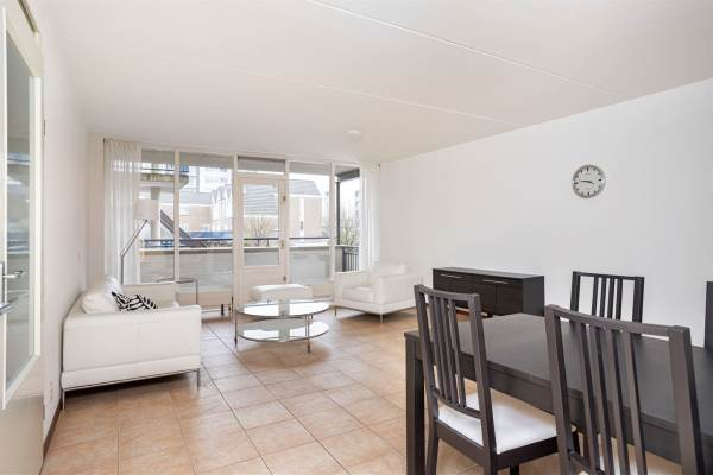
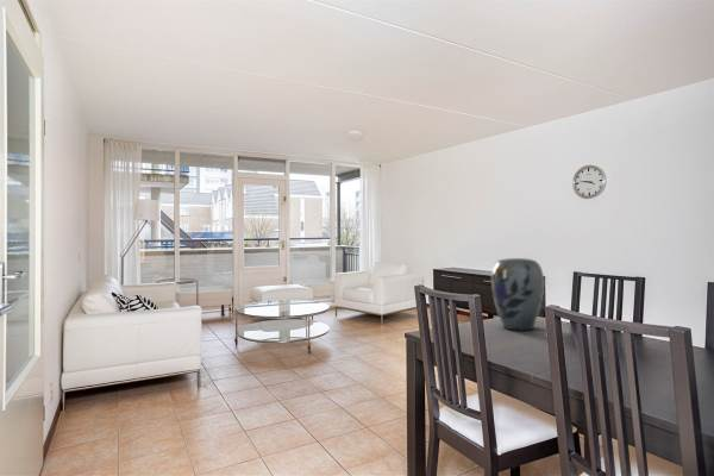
+ vase [490,257,545,331]
